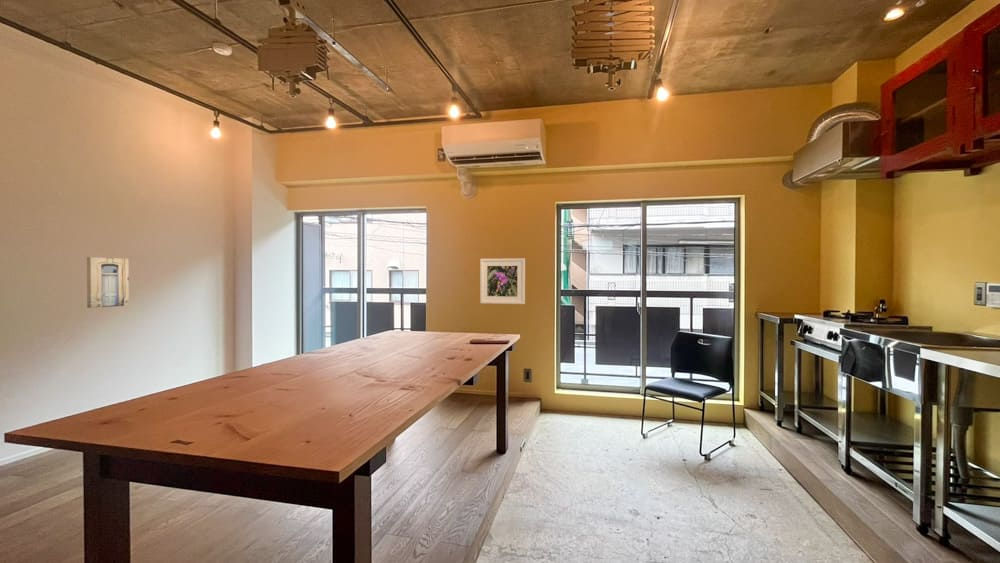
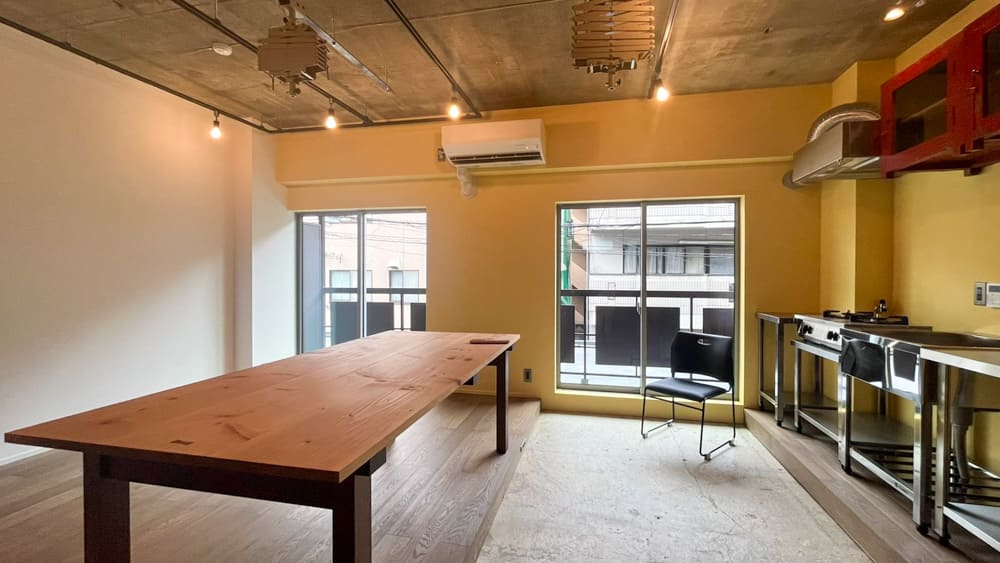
- wall art [86,256,130,309]
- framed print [479,257,526,305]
